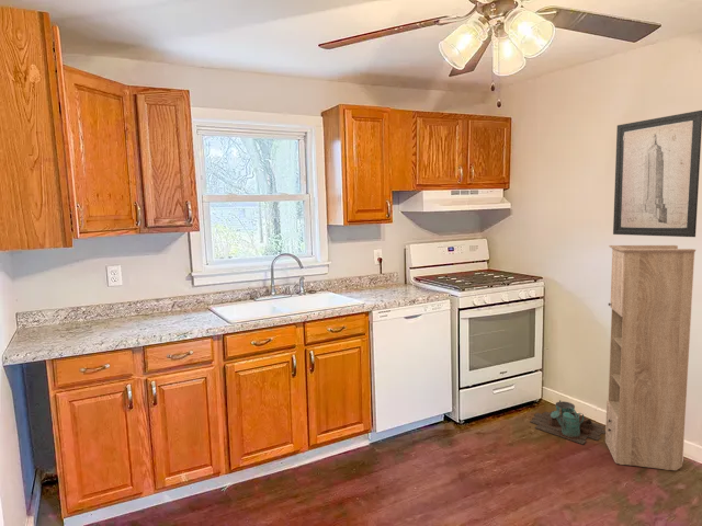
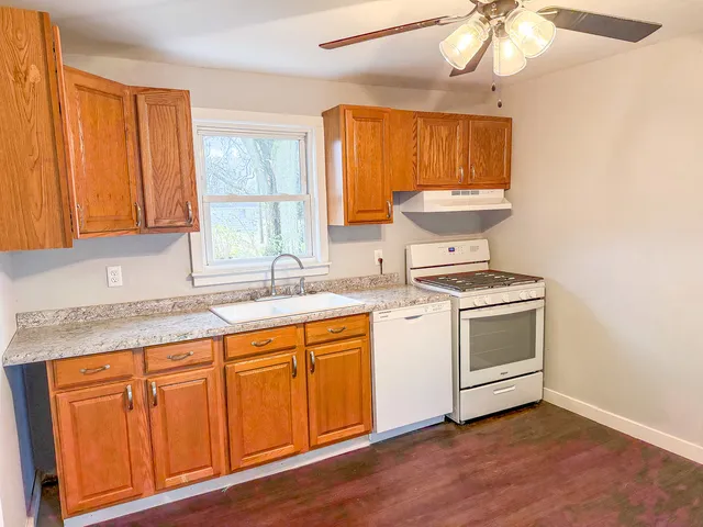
- watering can [529,400,605,446]
- storage cabinet [604,244,697,471]
- wall art [612,110,702,238]
